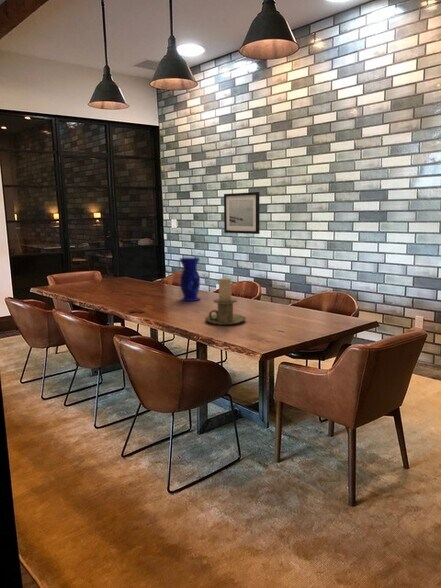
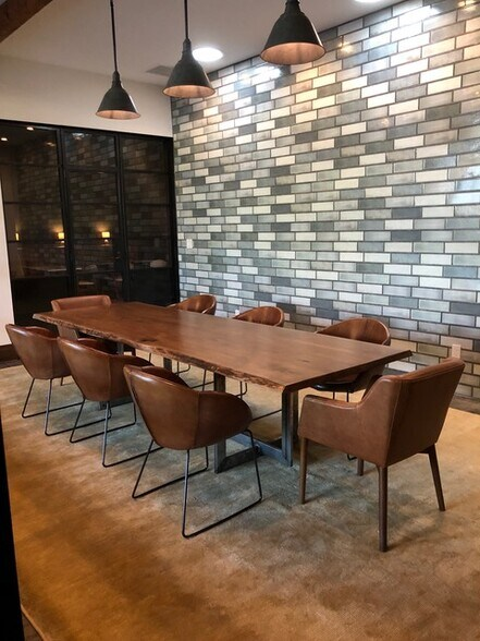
- wall art [223,191,261,235]
- vase [178,257,201,302]
- candle holder [204,277,247,326]
